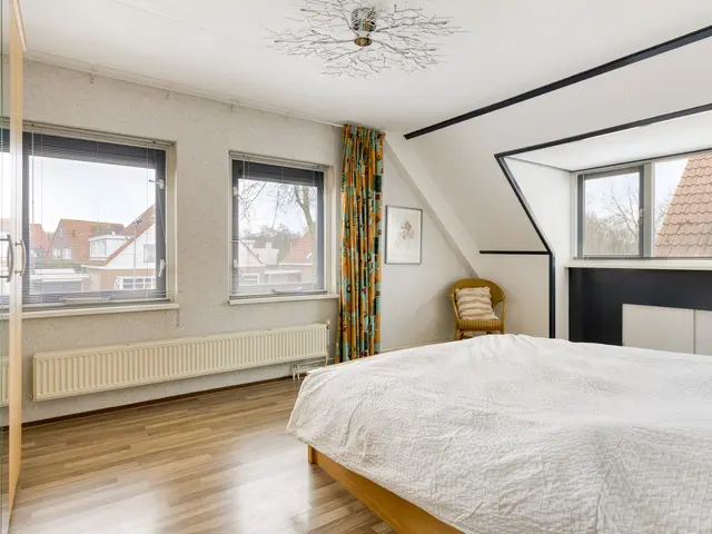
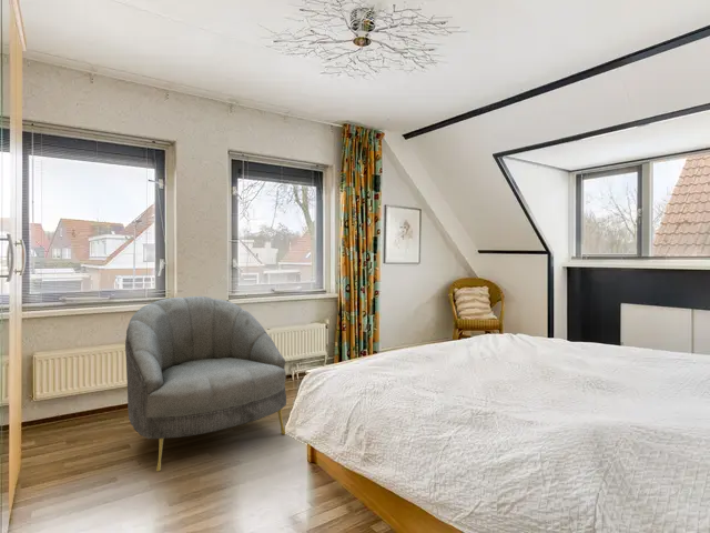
+ armchair [124,295,287,472]
